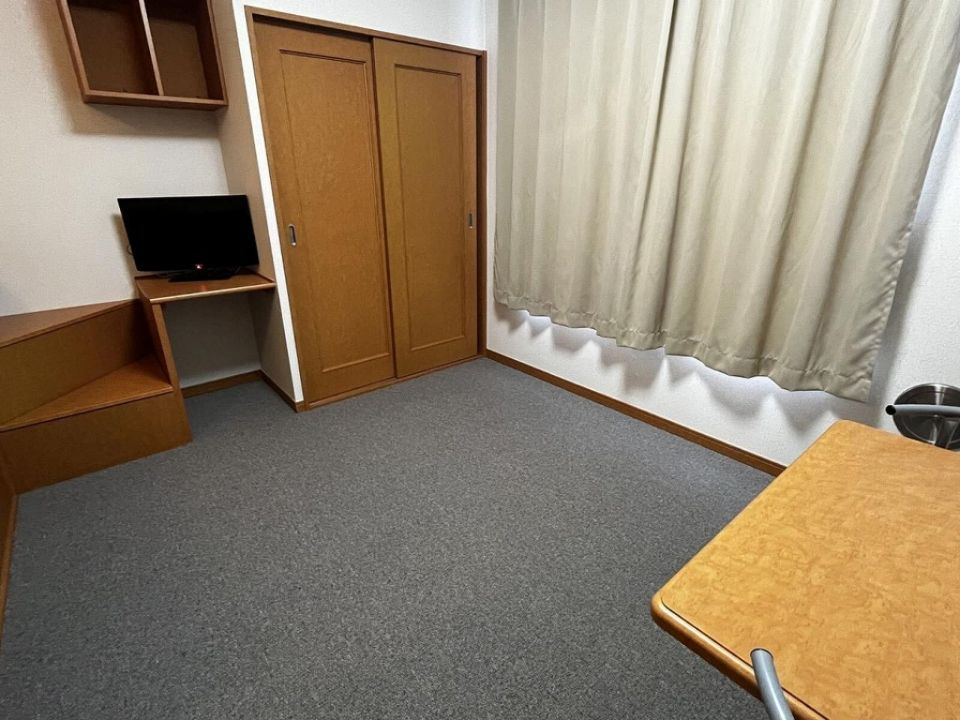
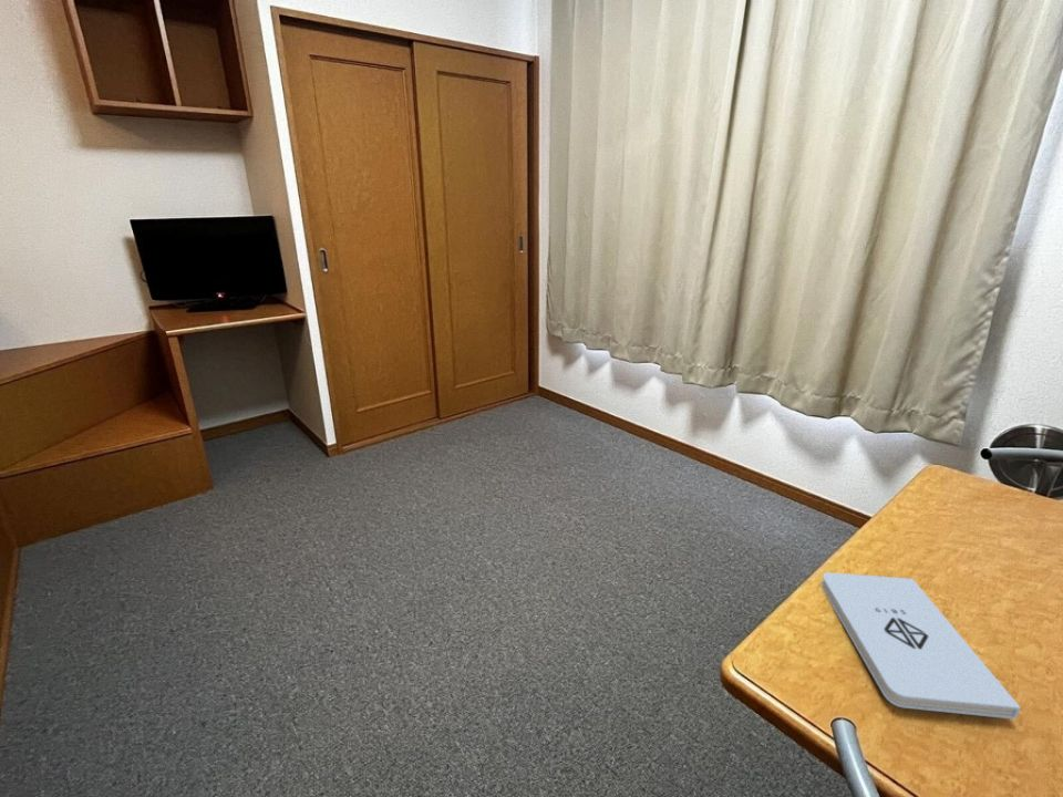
+ notepad [821,571,1022,721]
